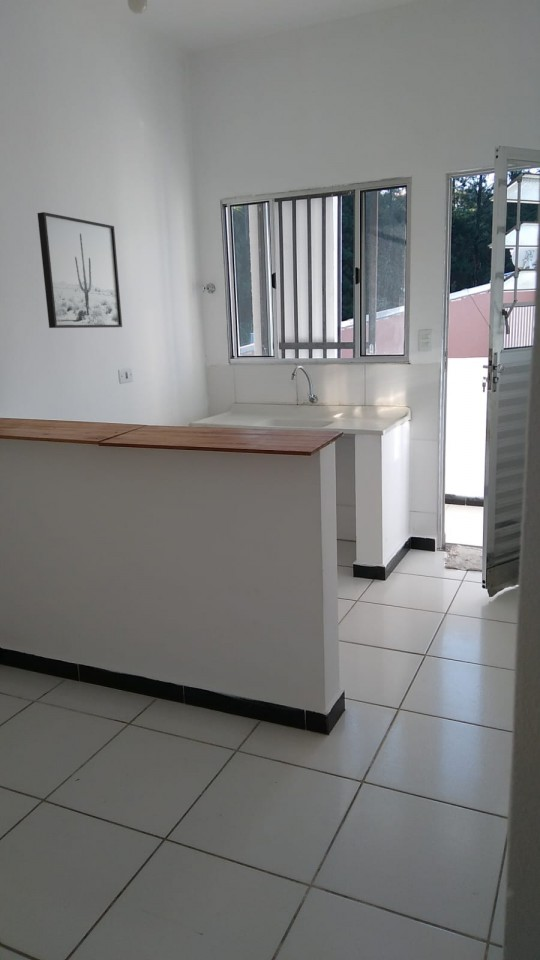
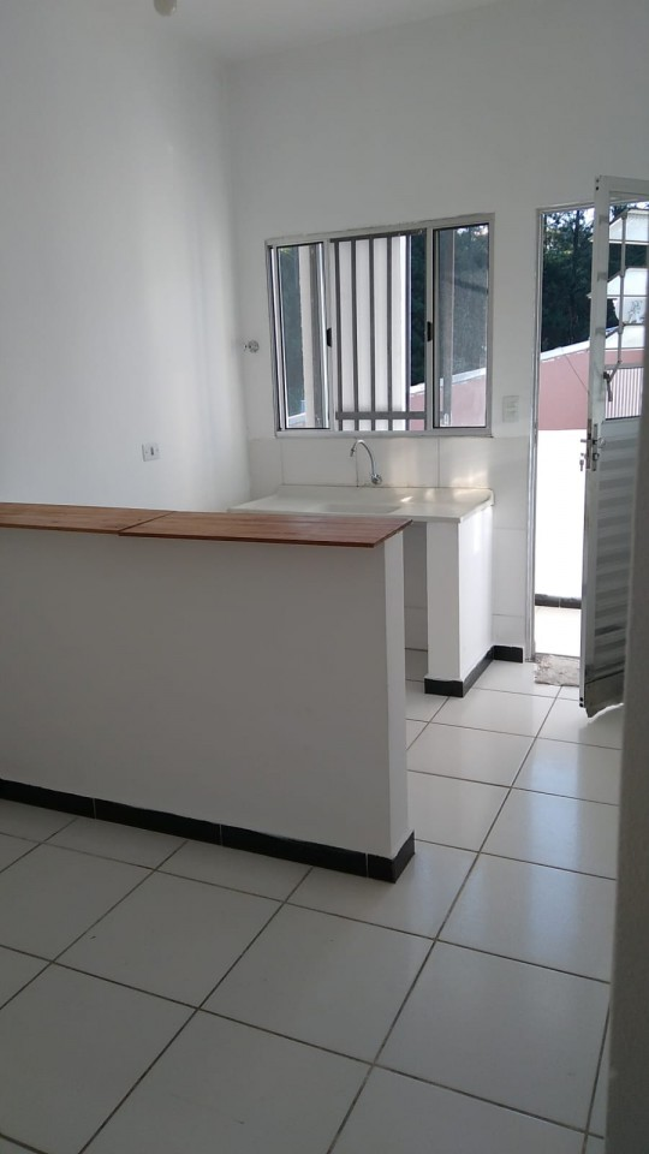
- wall art [36,211,123,329]
